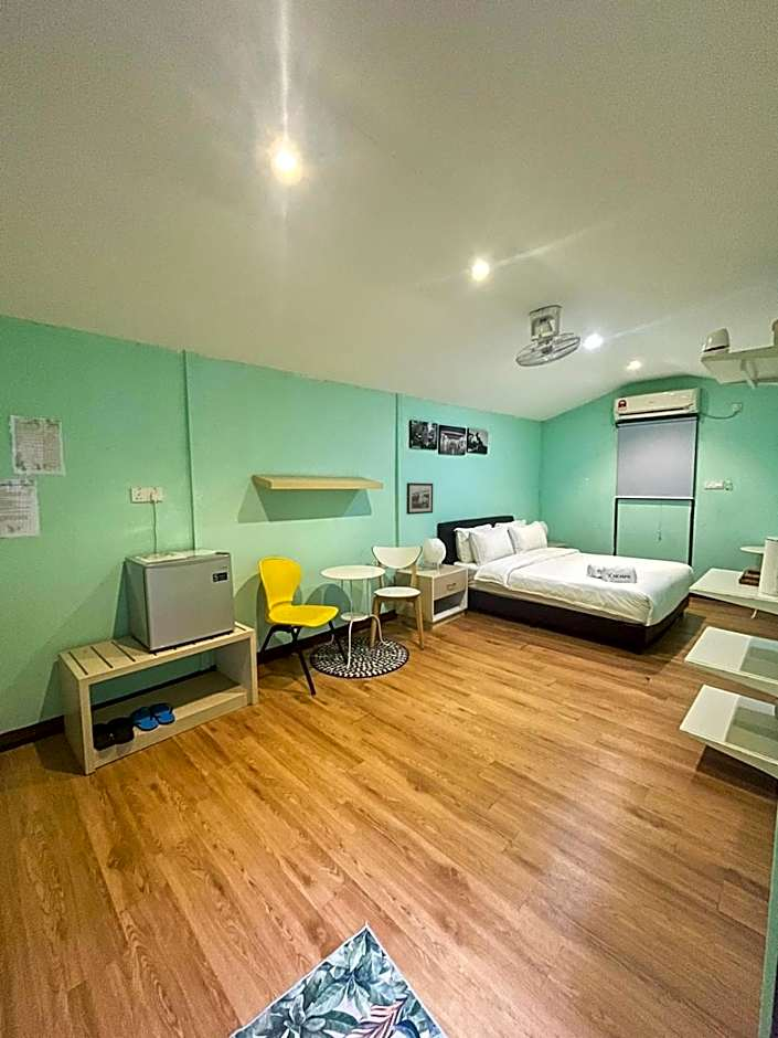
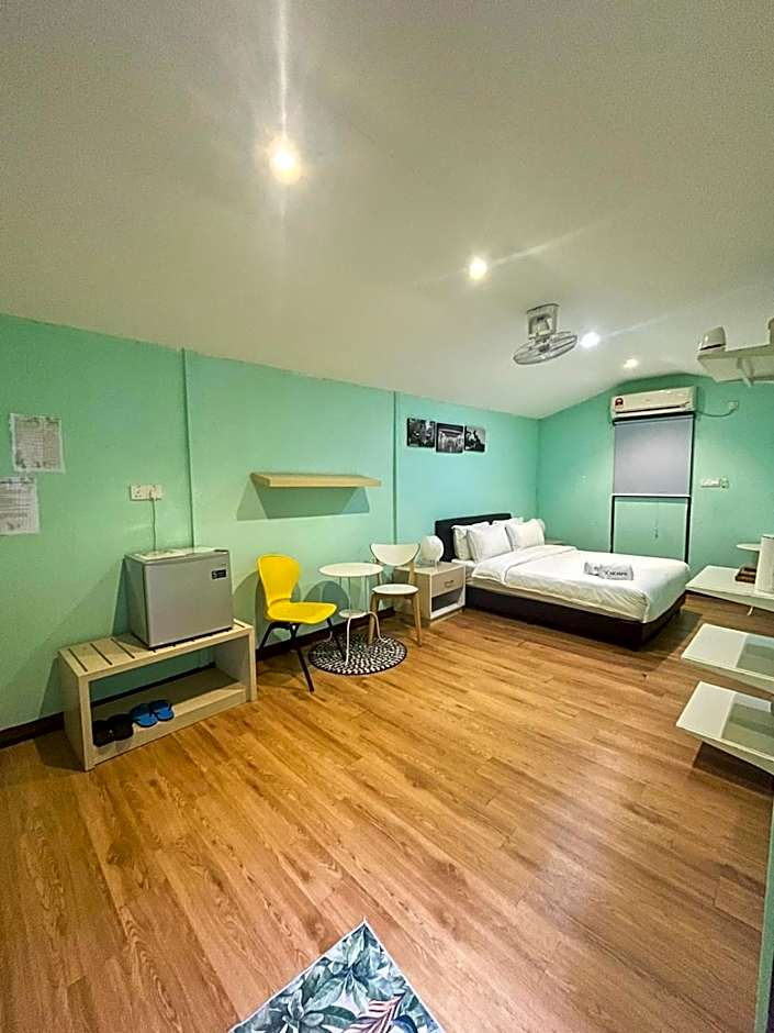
- picture frame [405,481,434,516]
